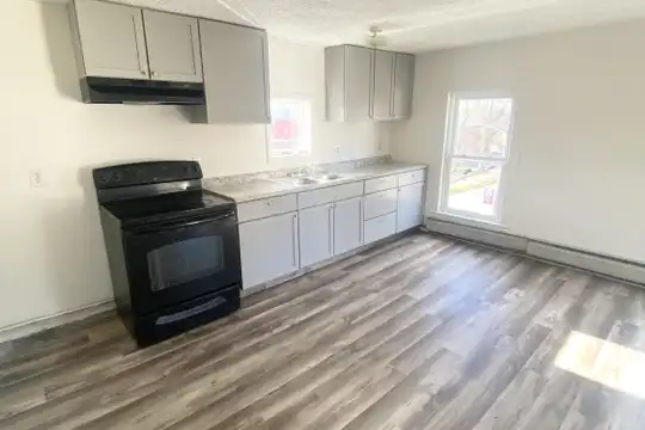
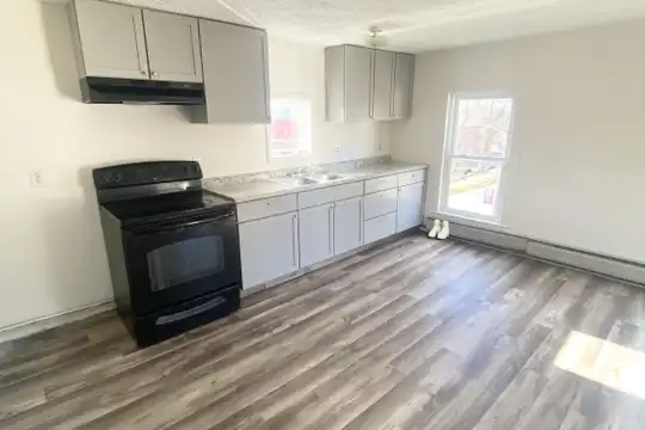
+ boots [428,219,450,240]
